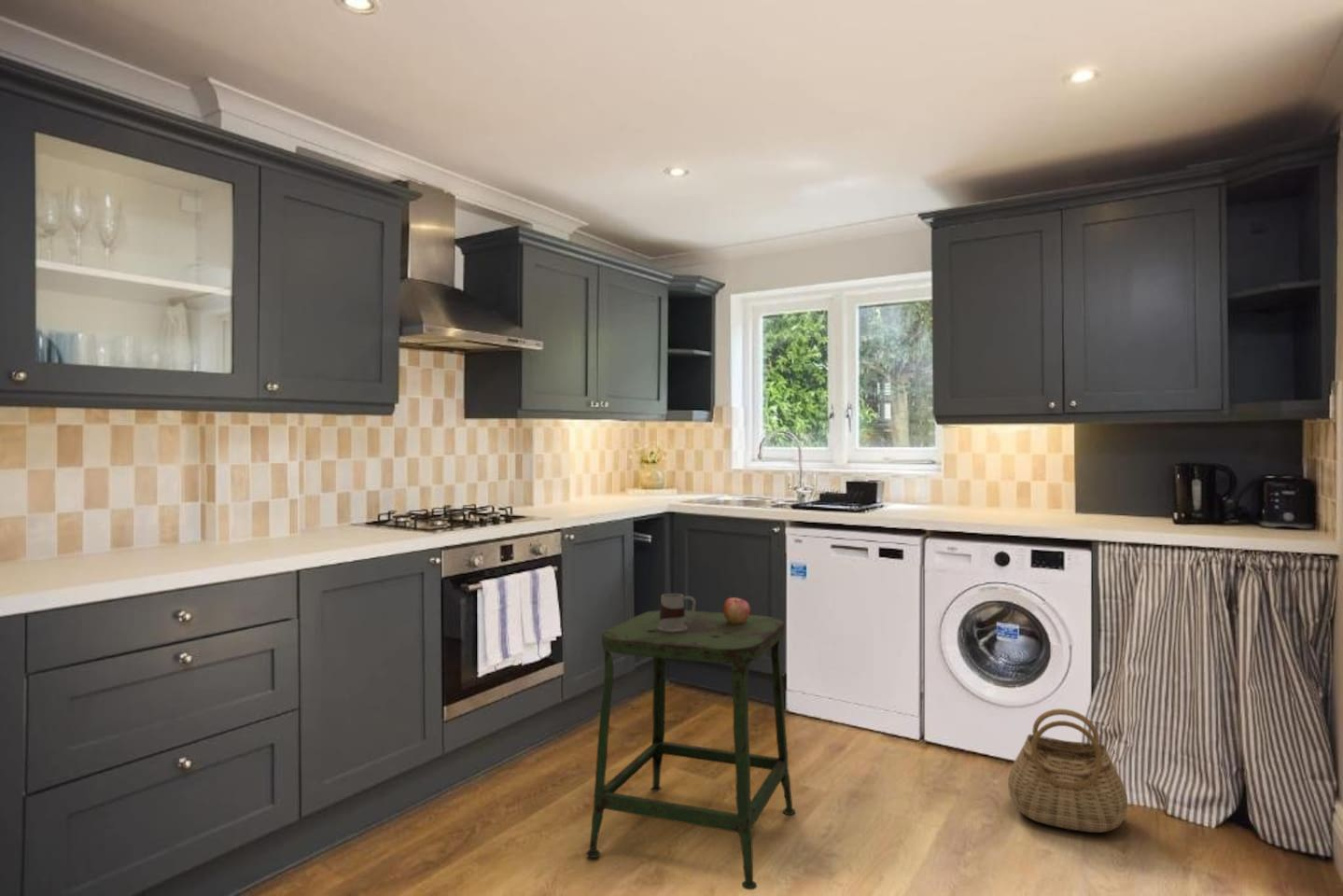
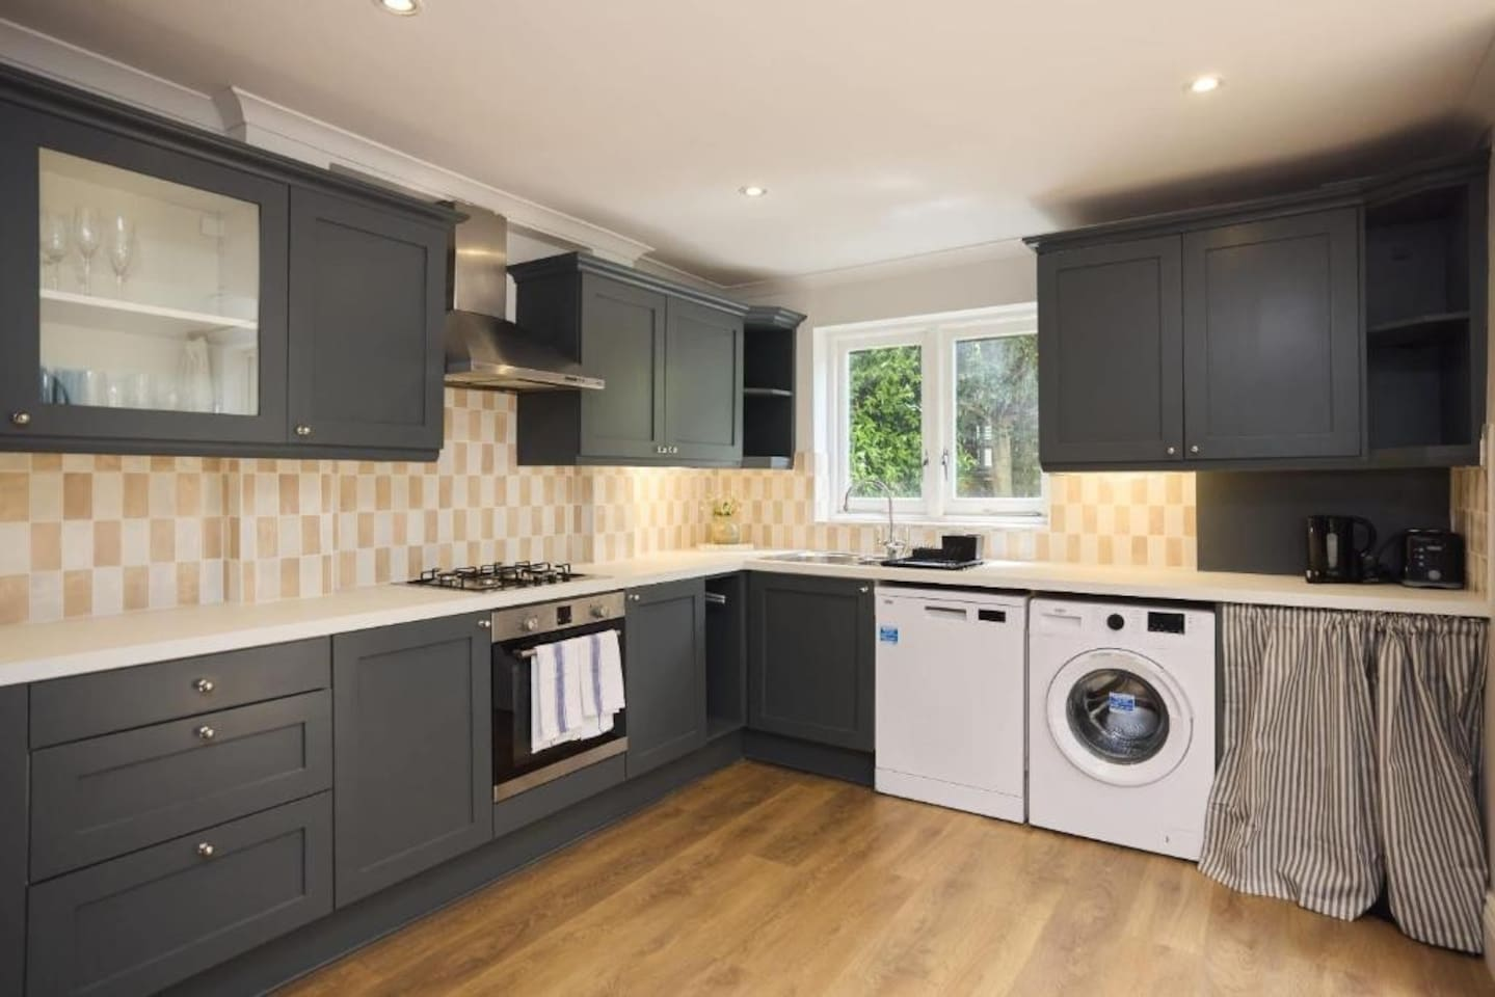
- mug [658,593,697,632]
- stool [585,609,796,890]
- basket [1007,708,1128,833]
- apple [722,596,751,624]
